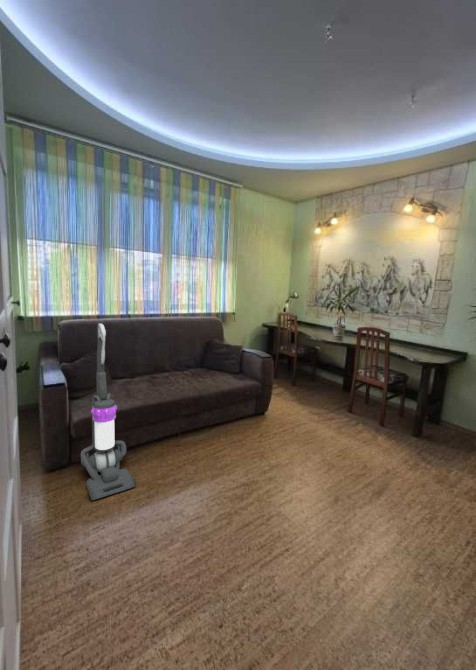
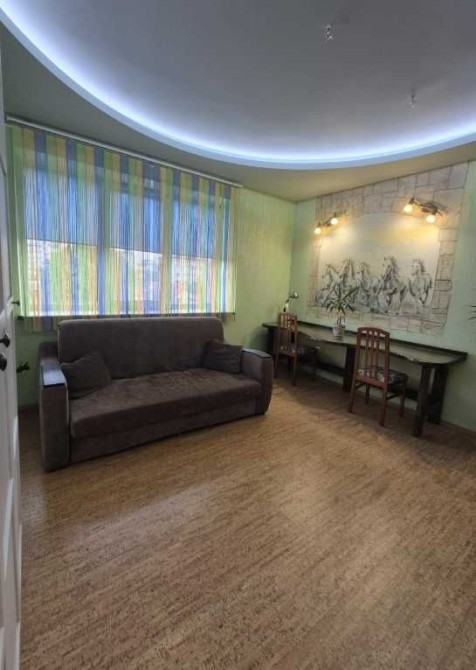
- vacuum cleaner [80,322,136,501]
